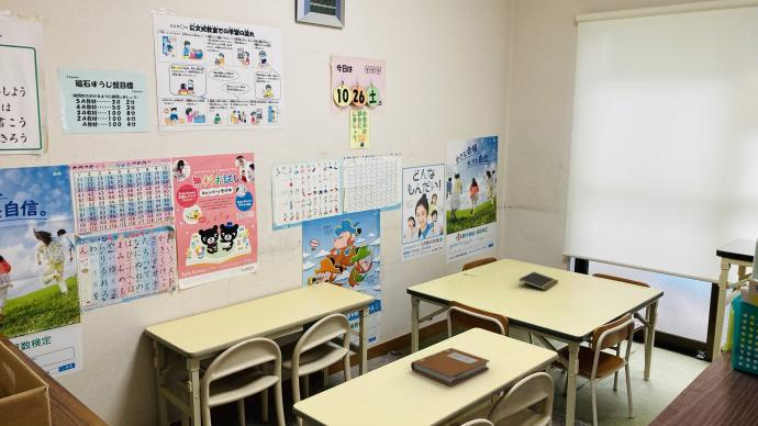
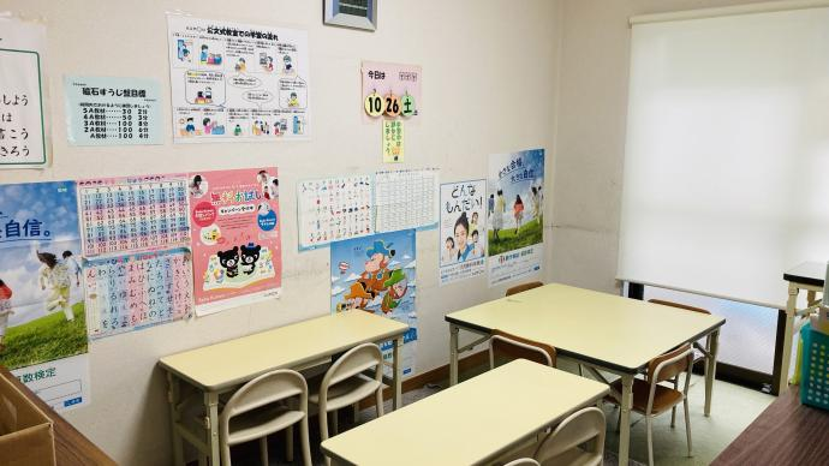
- notebook [410,347,490,386]
- notepad [517,271,559,291]
